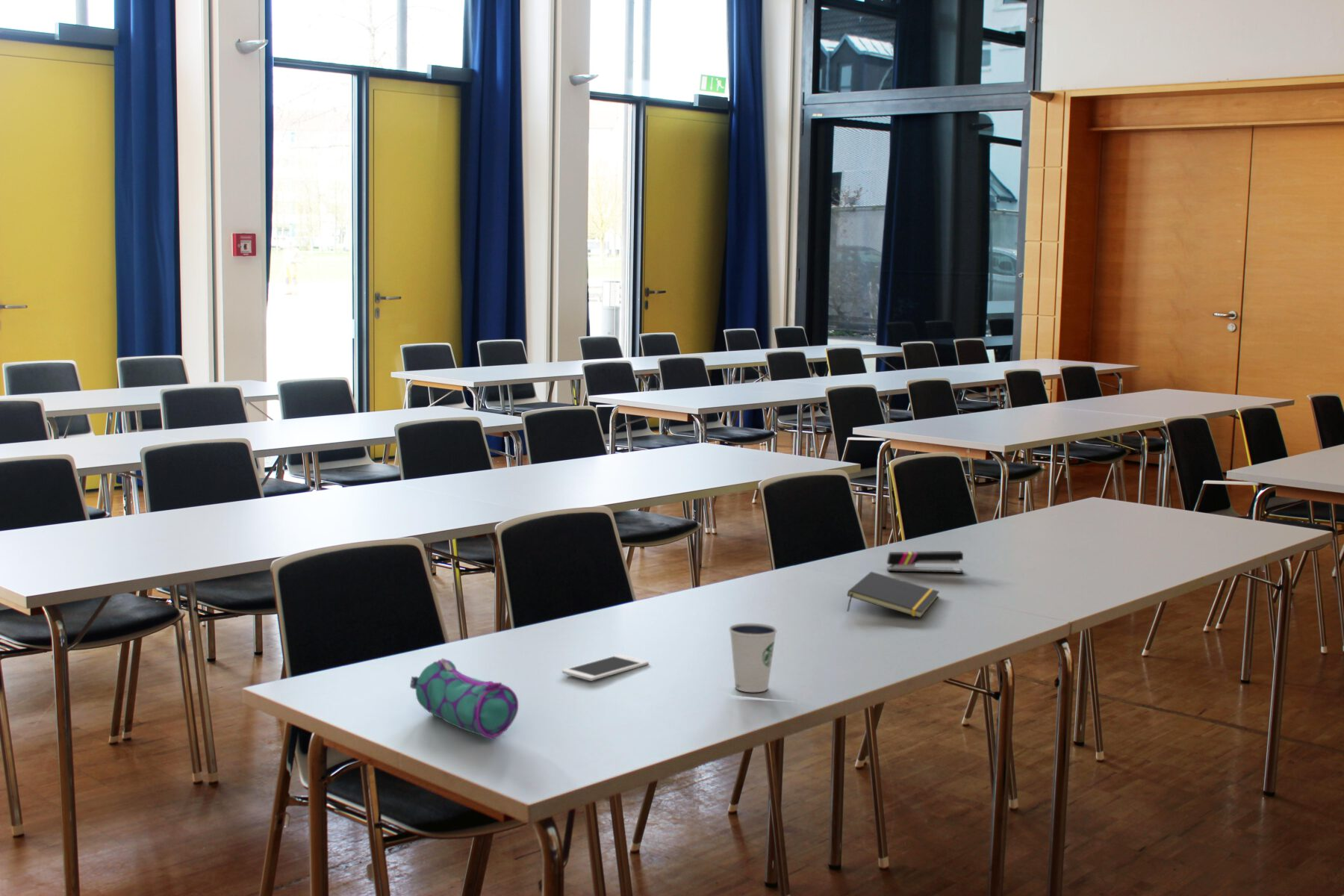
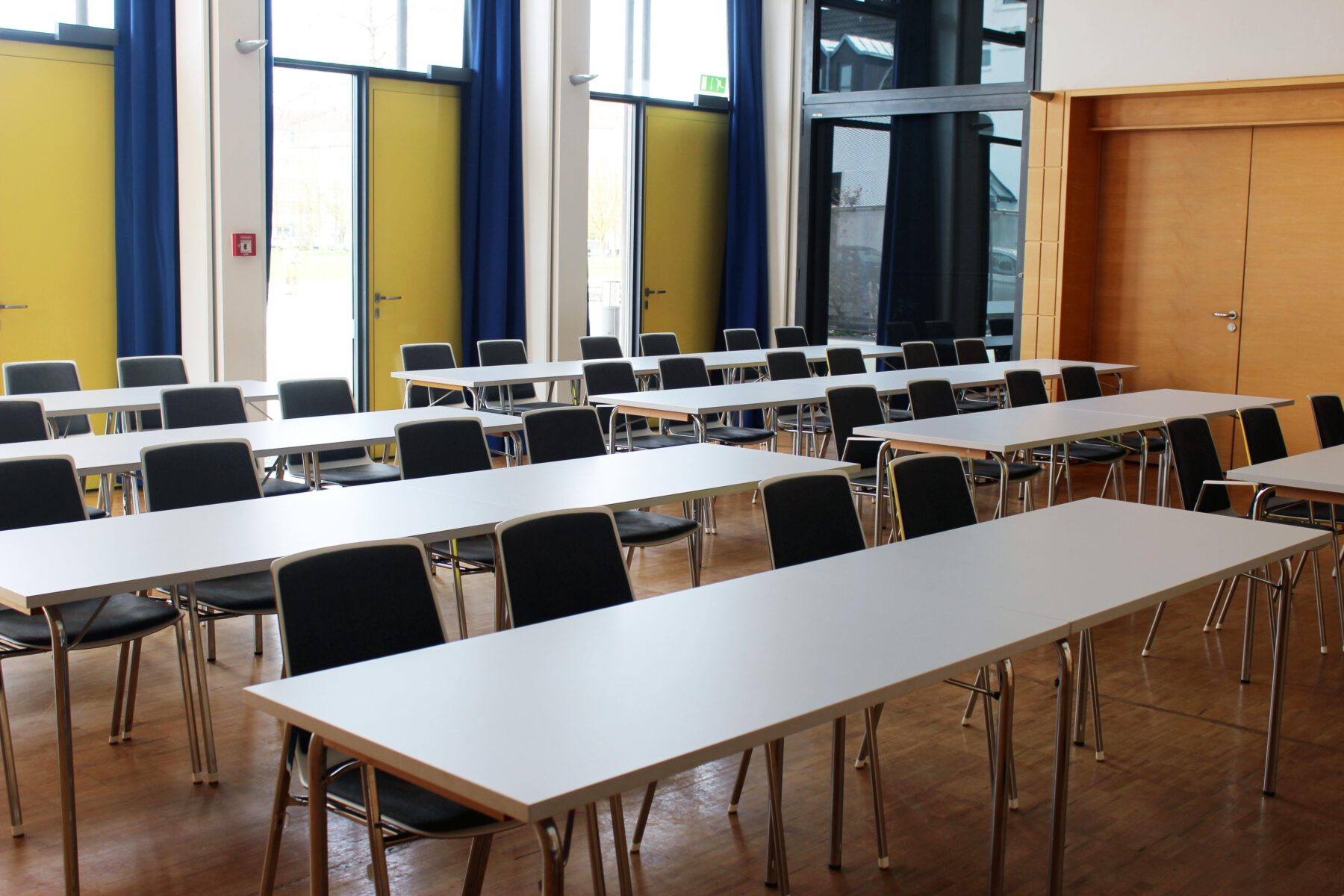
- dixie cup [728,623,778,693]
- stapler [886,550,964,574]
- pencil case [409,657,519,740]
- cell phone [561,654,650,682]
- notepad [846,571,940,618]
